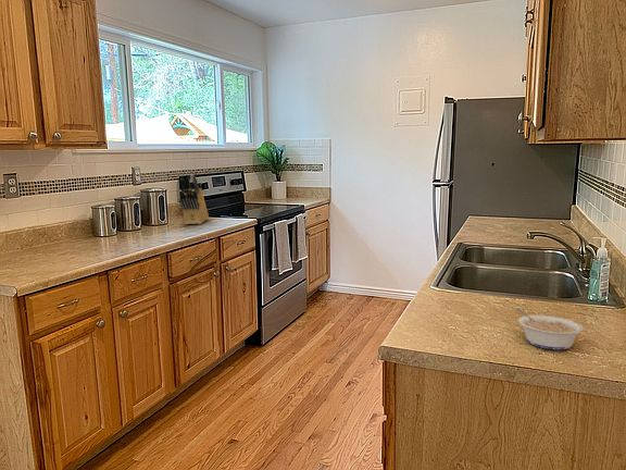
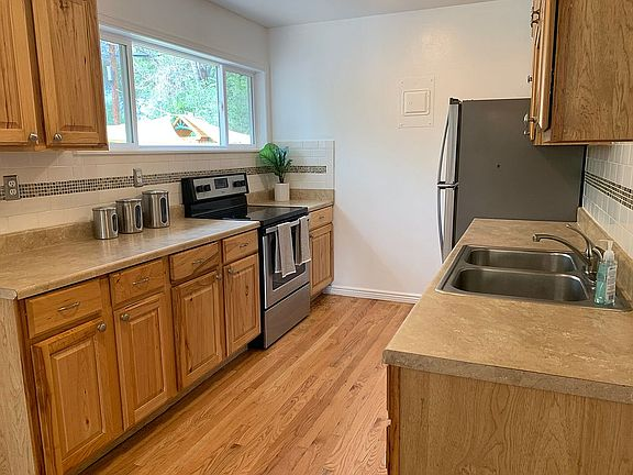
- legume [515,308,585,350]
- knife block [178,173,210,225]
